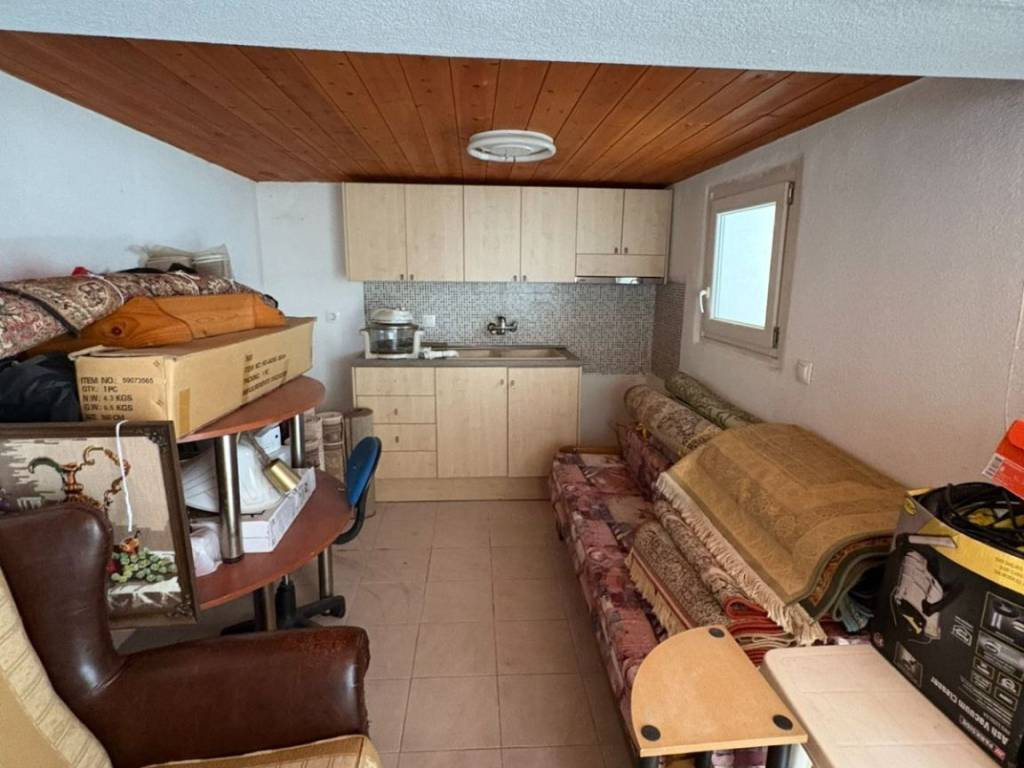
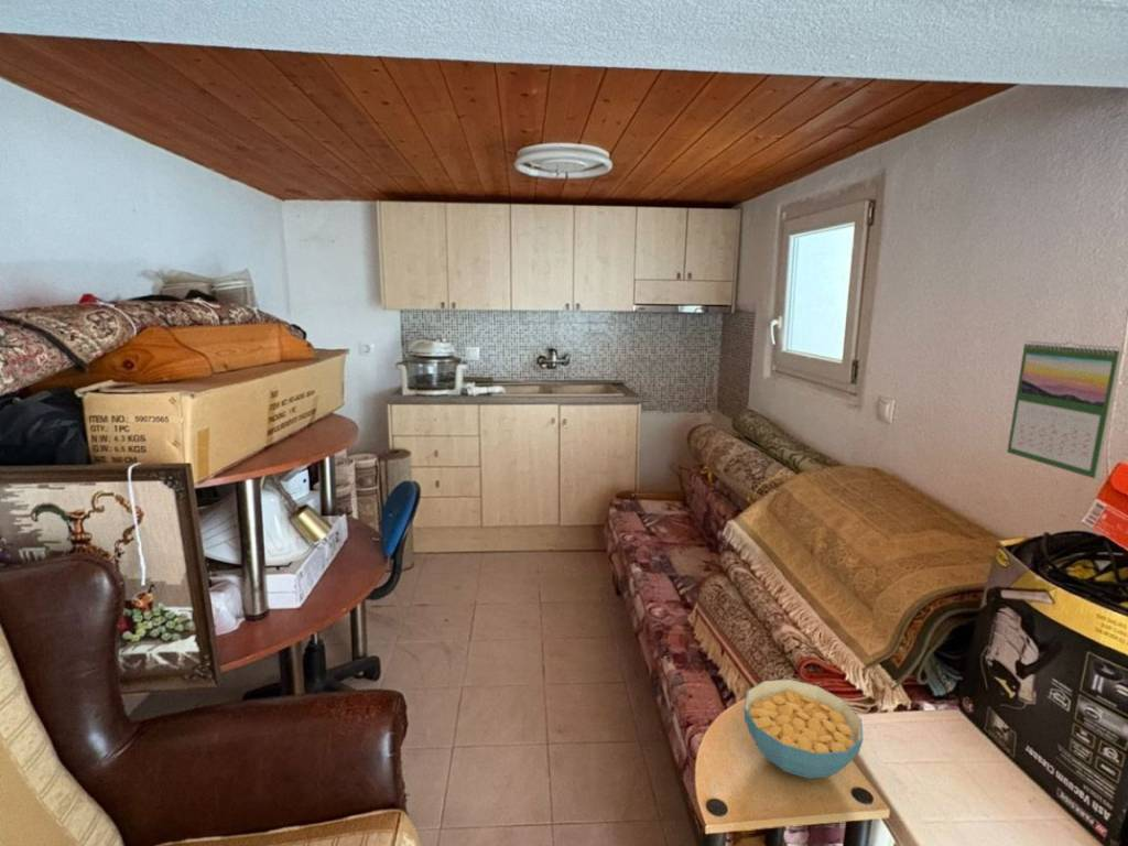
+ cereal bowl [742,679,865,780]
+ calendar [1006,339,1124,480]
